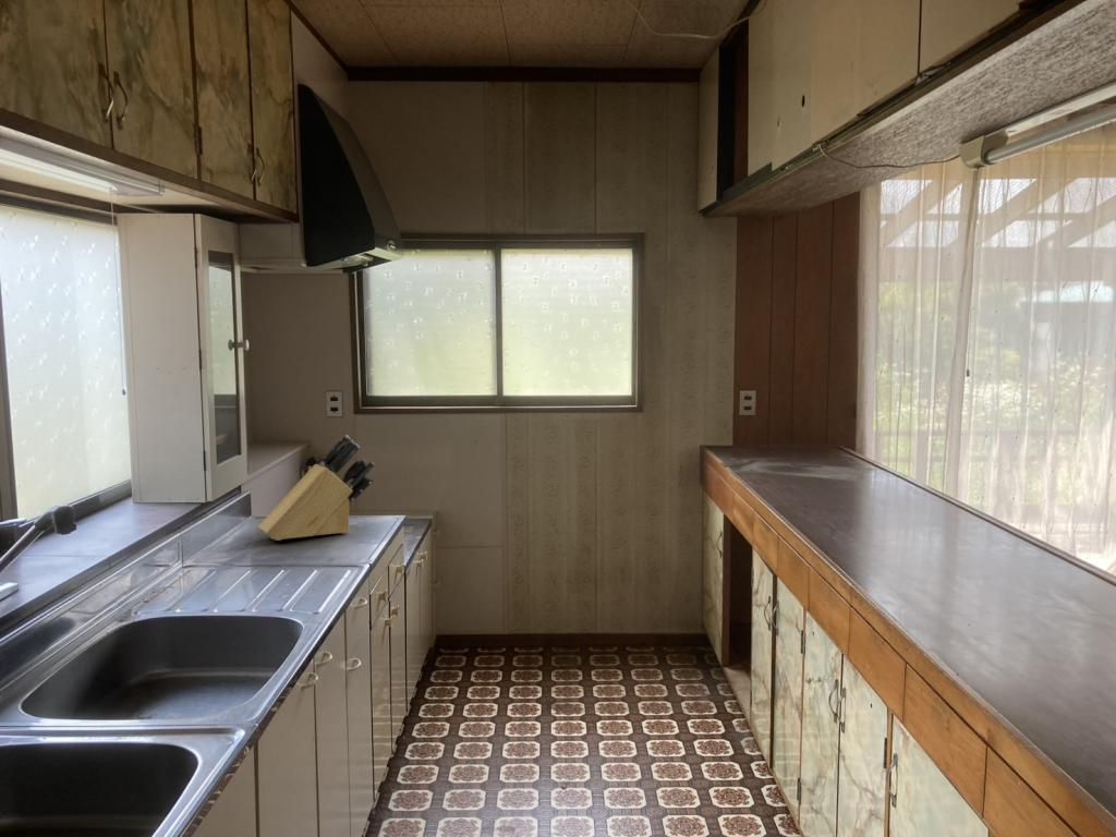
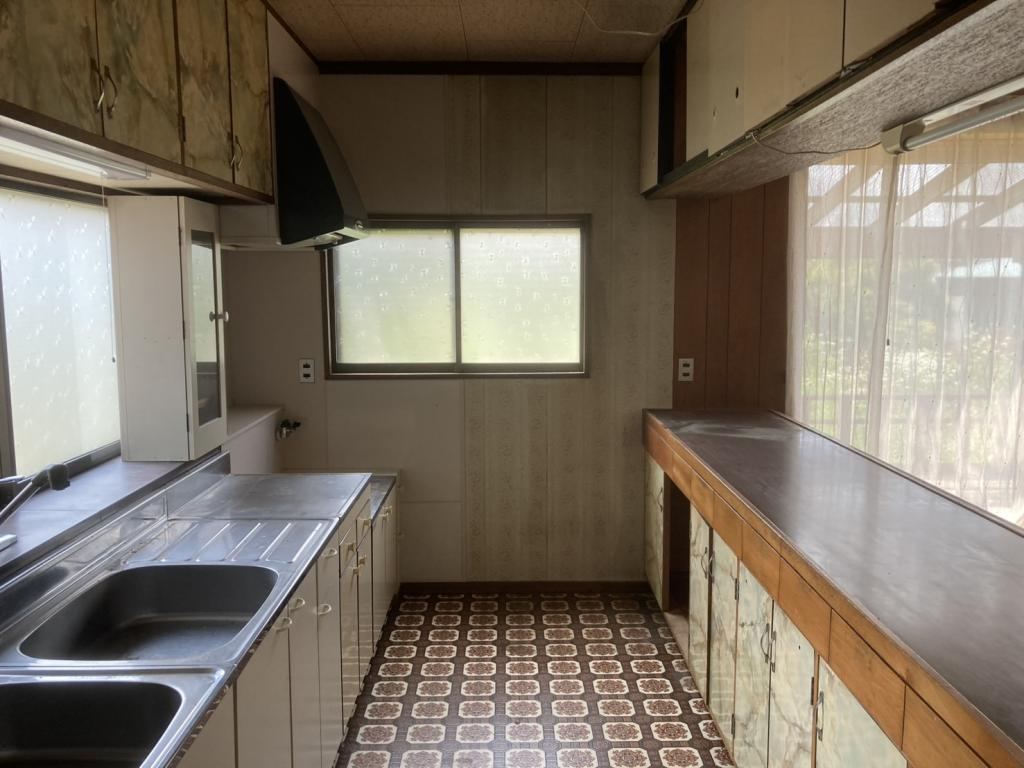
- knife block [257,434,376,542]
